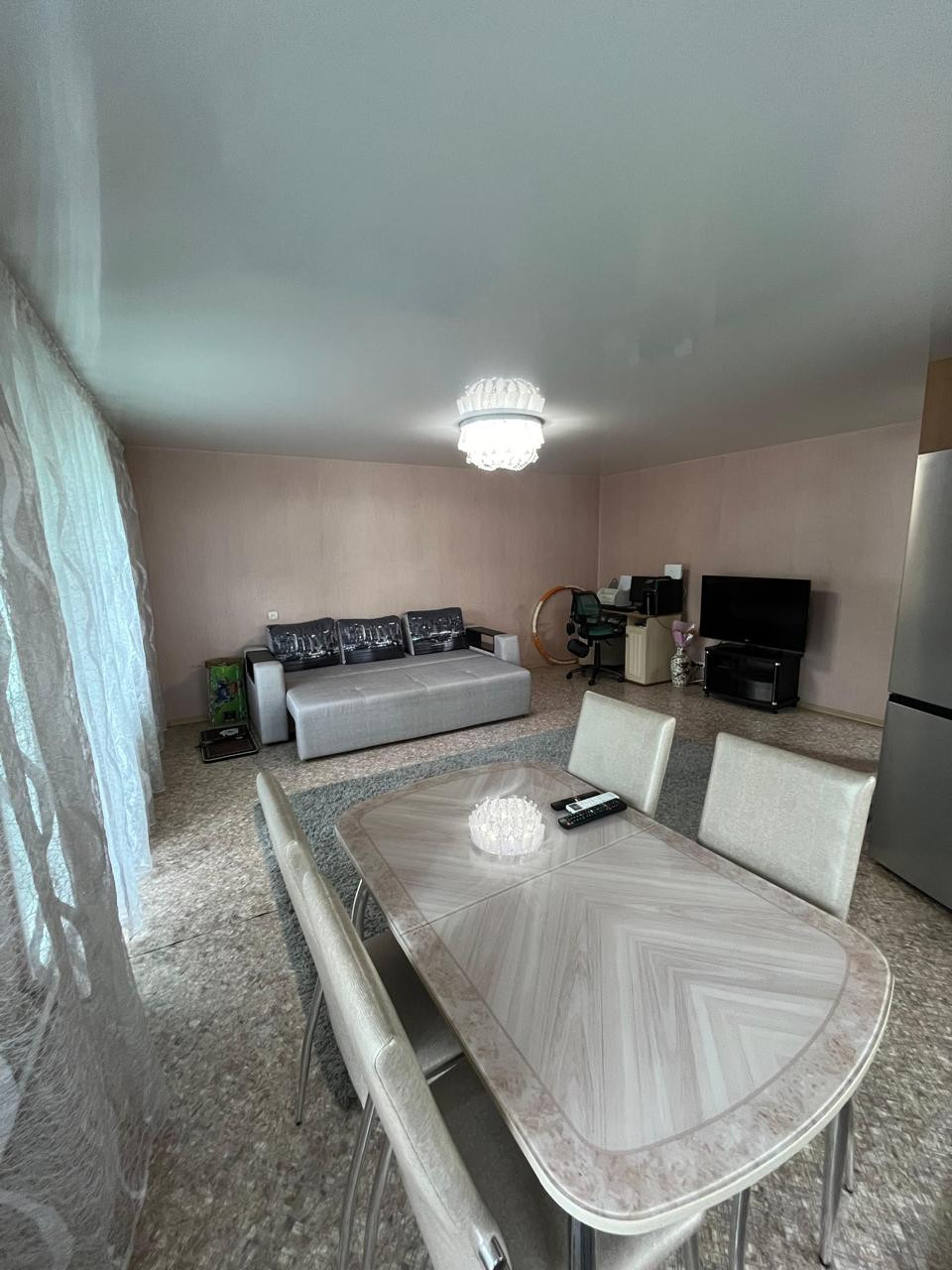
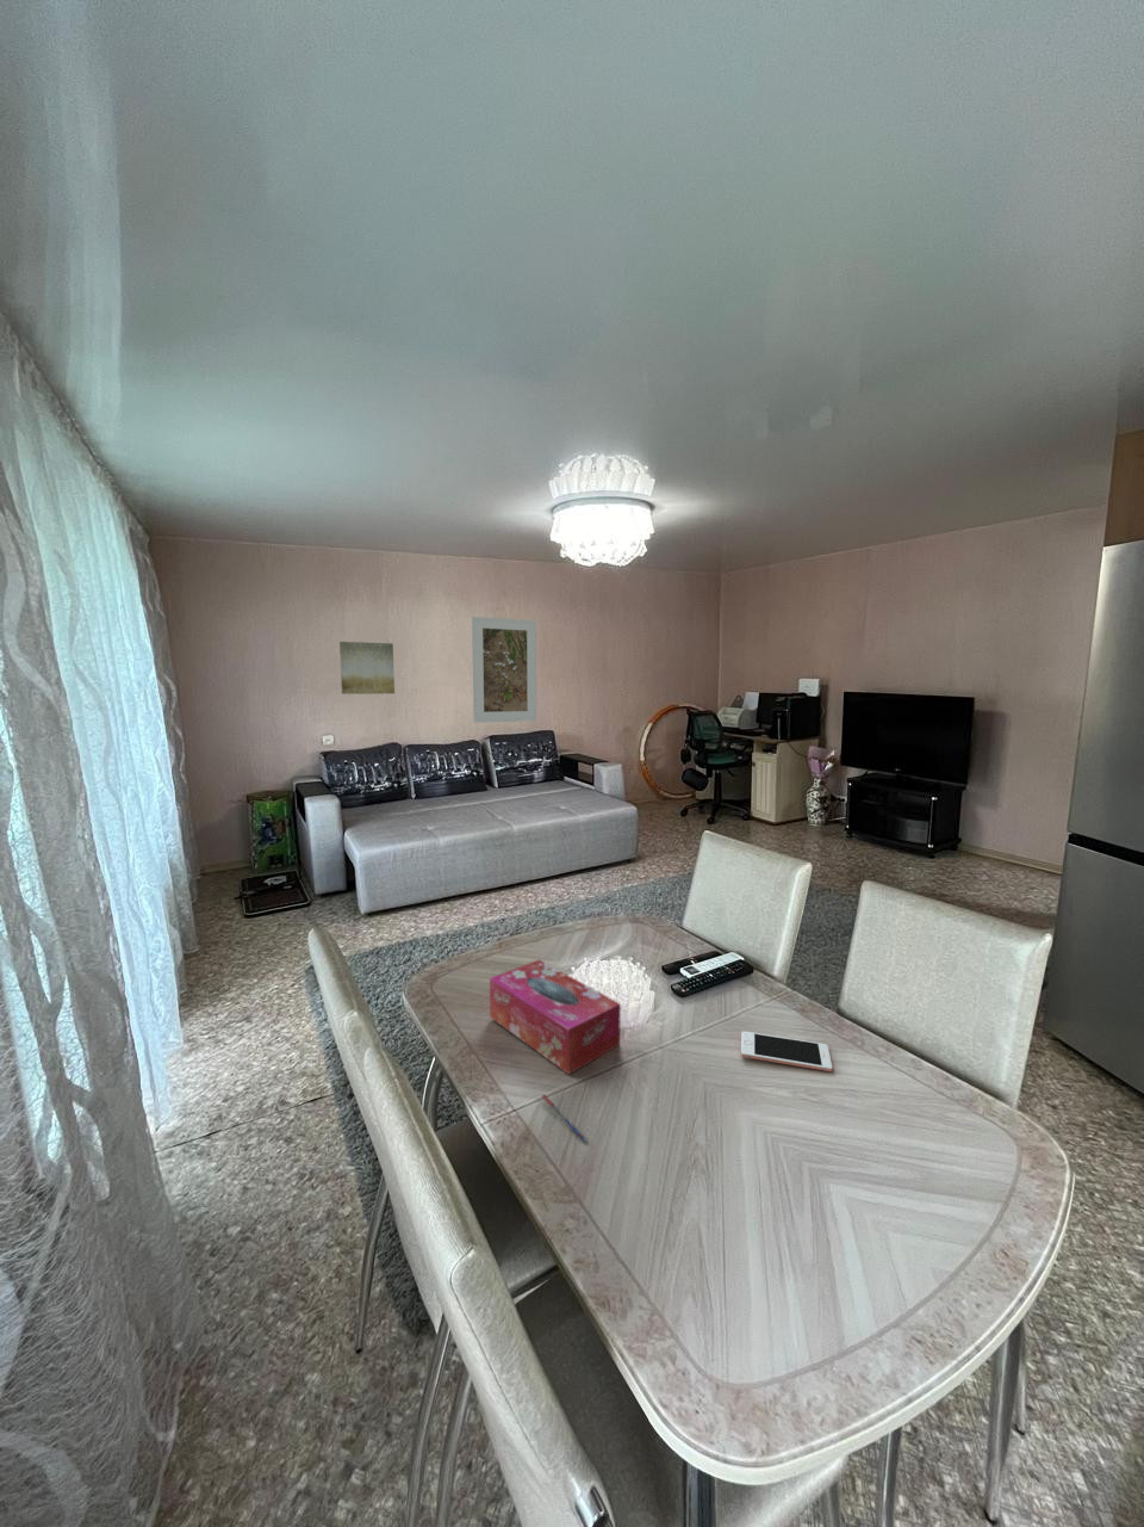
+ pen [541,1093,589,1145]
+ tissue box [489,958,622,1076]
+ wall art [339,641,395,695]
+ cell phone [740,1030,833,1073]
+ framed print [471,616,537,724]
